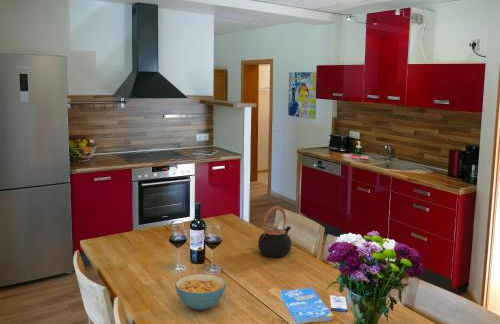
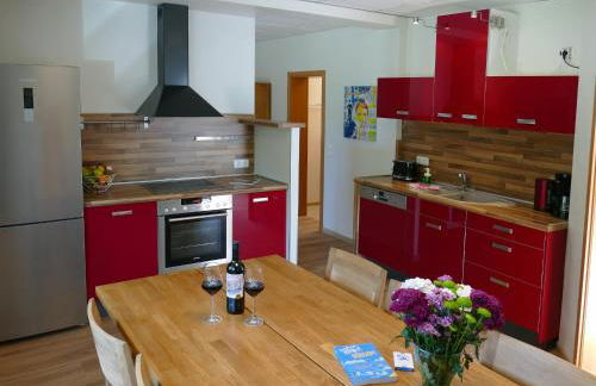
- teapot [257,205,292,258]
- cereal bowl [174,273,227,311]
